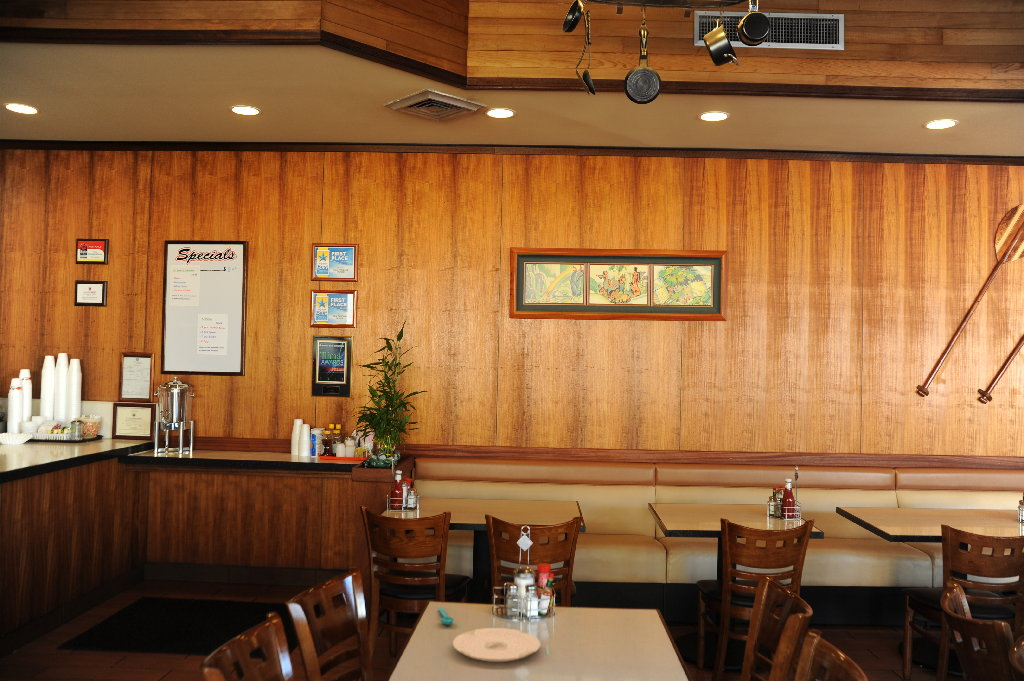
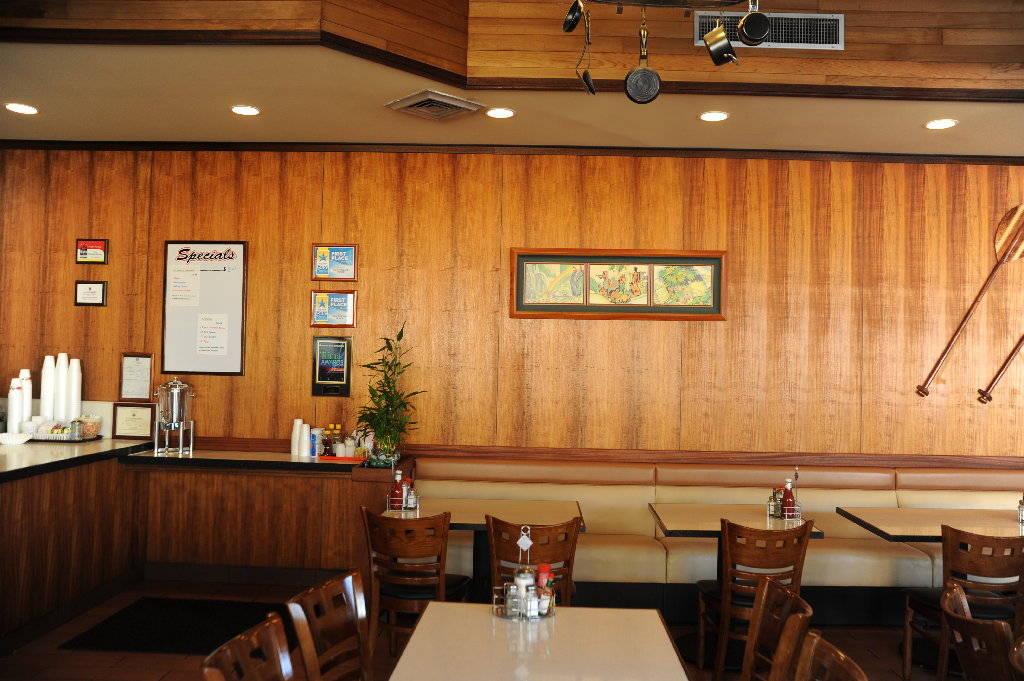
- plate [452,627,541,663]
- spoon [437,607,455,626]
